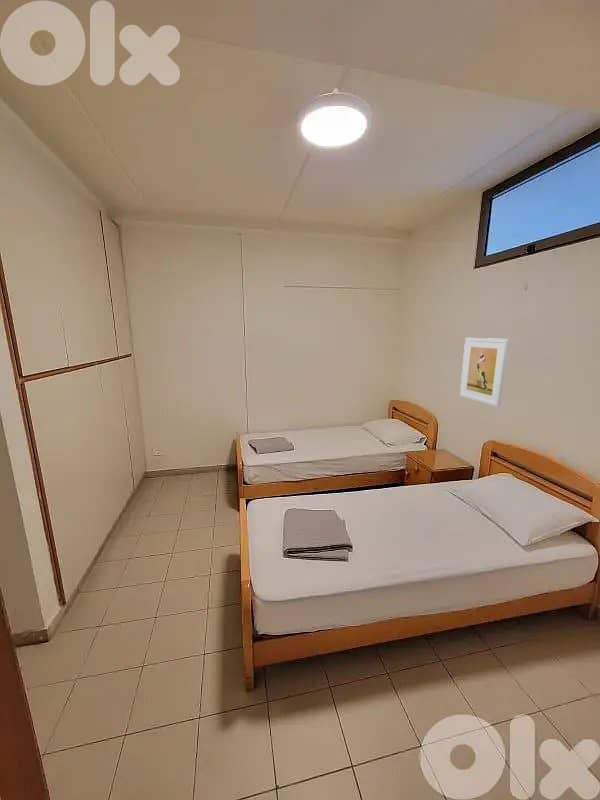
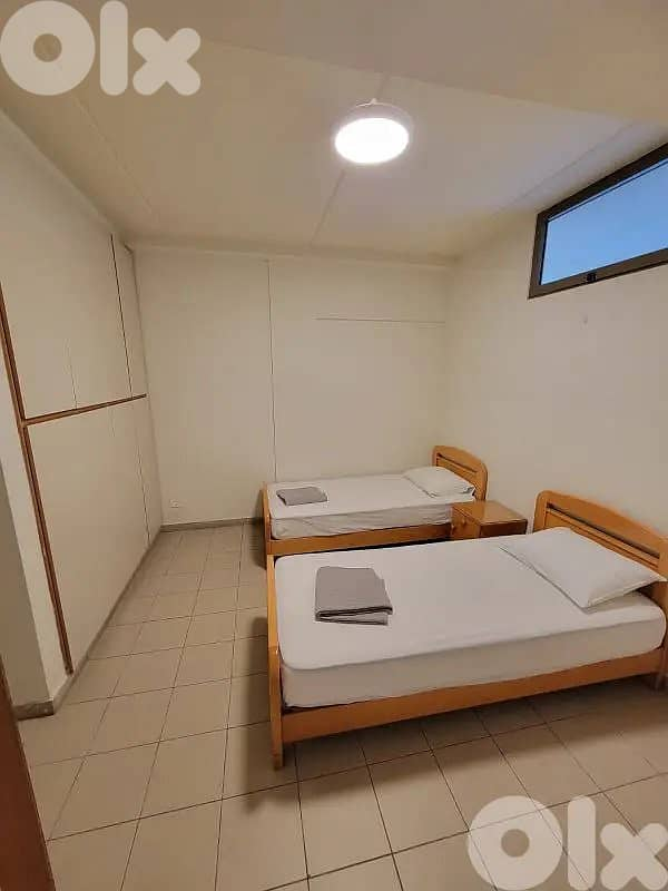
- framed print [459,337,509,408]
